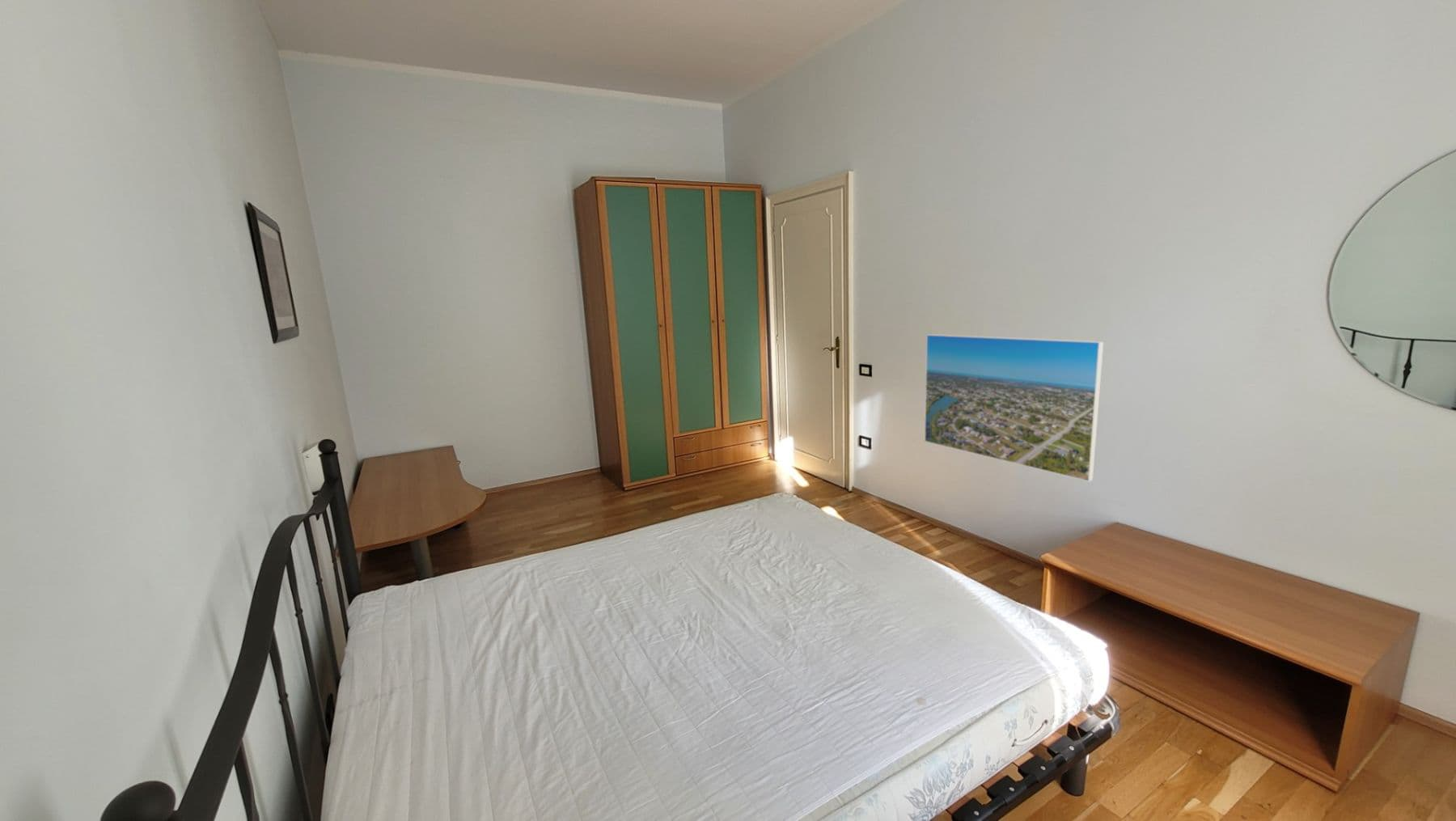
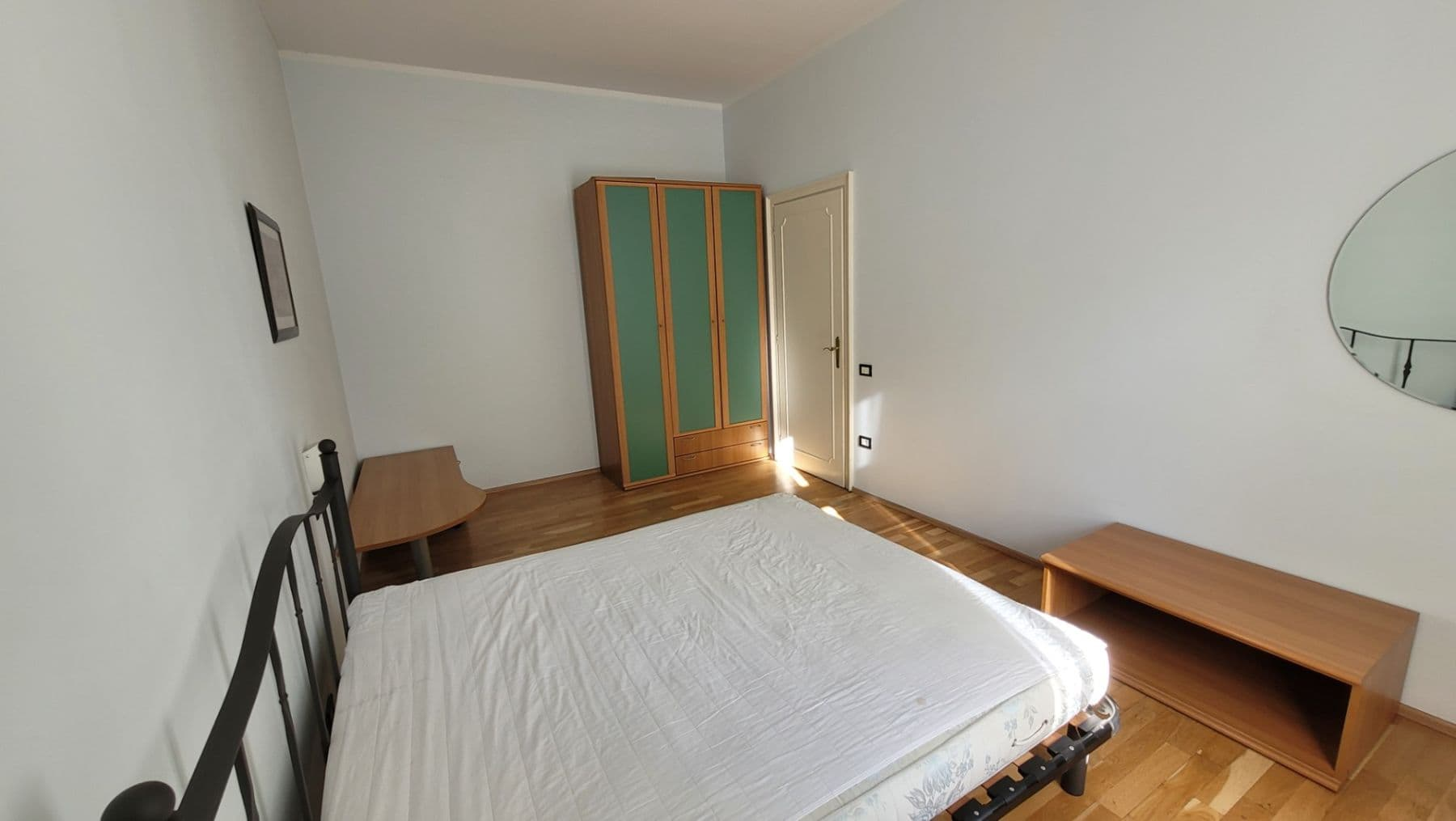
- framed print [924,333,1105,483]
